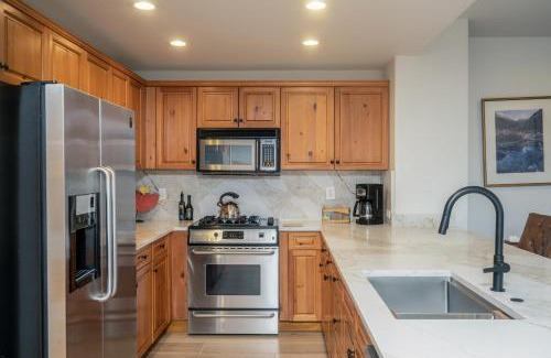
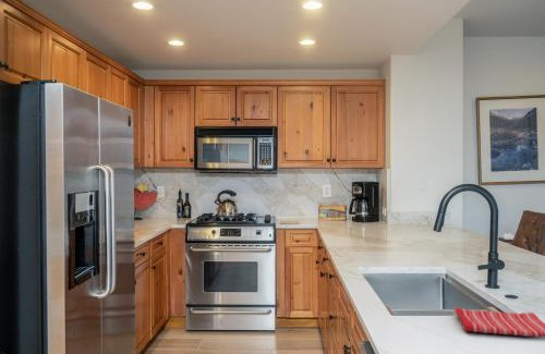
+ dish towel [453,306,545,339]
